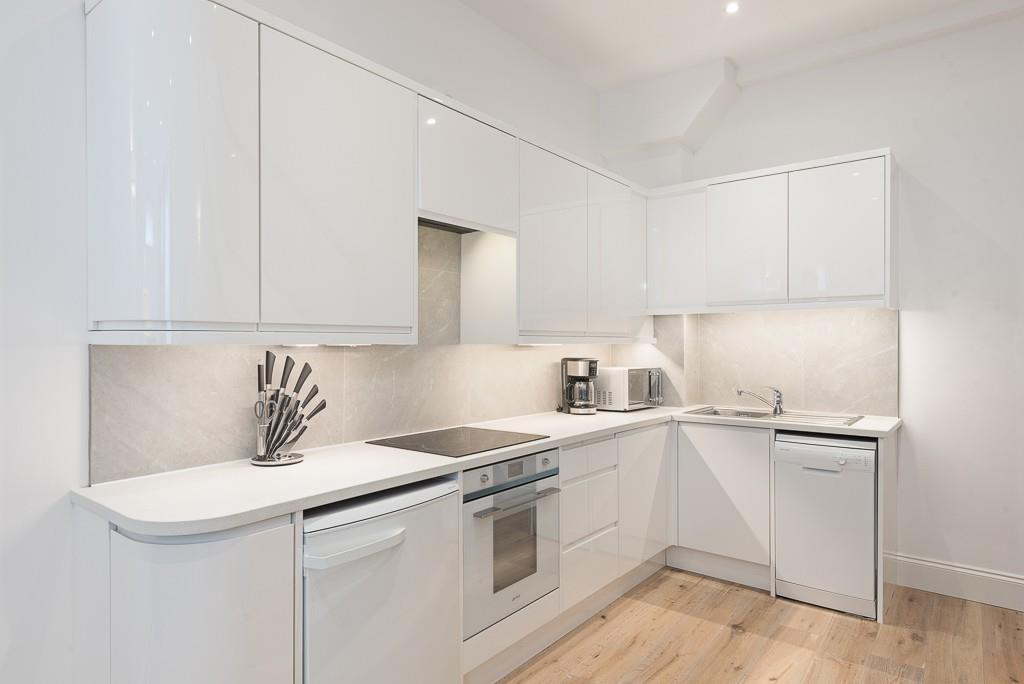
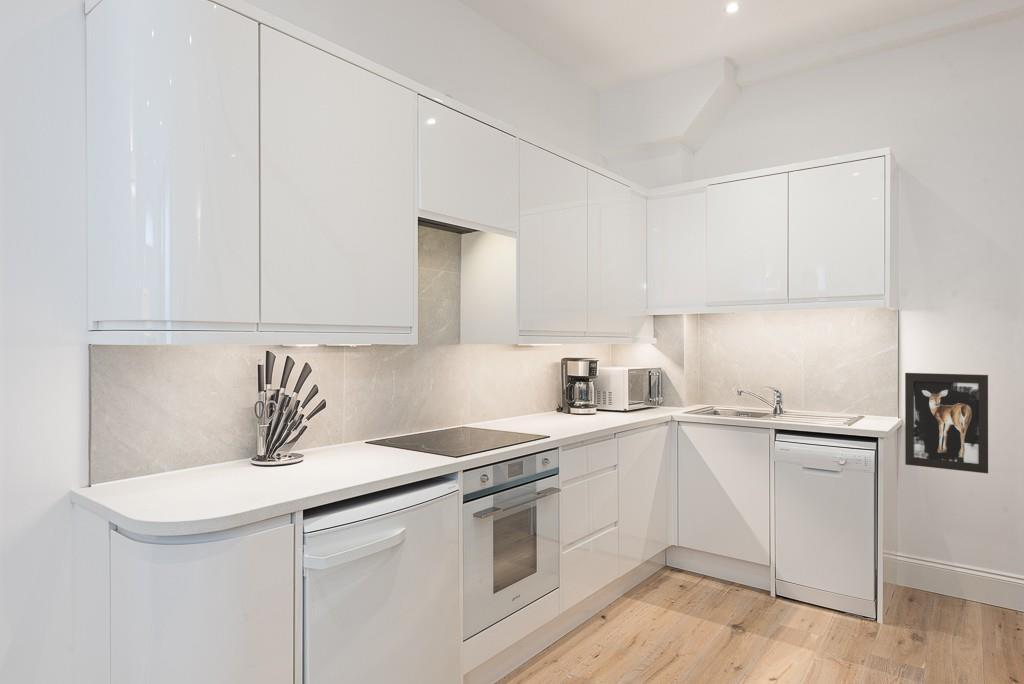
+ wall art [904,372,989,475]
